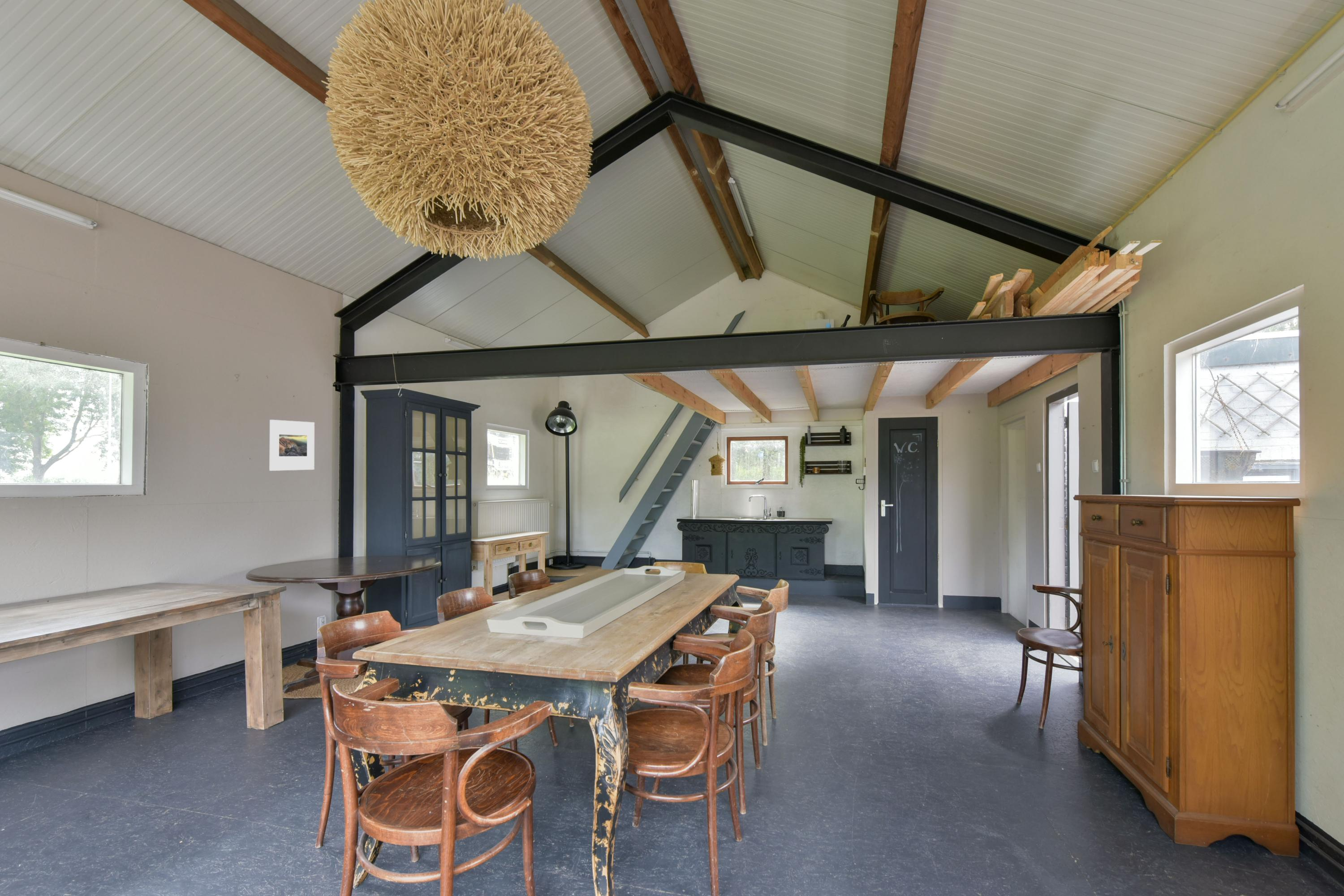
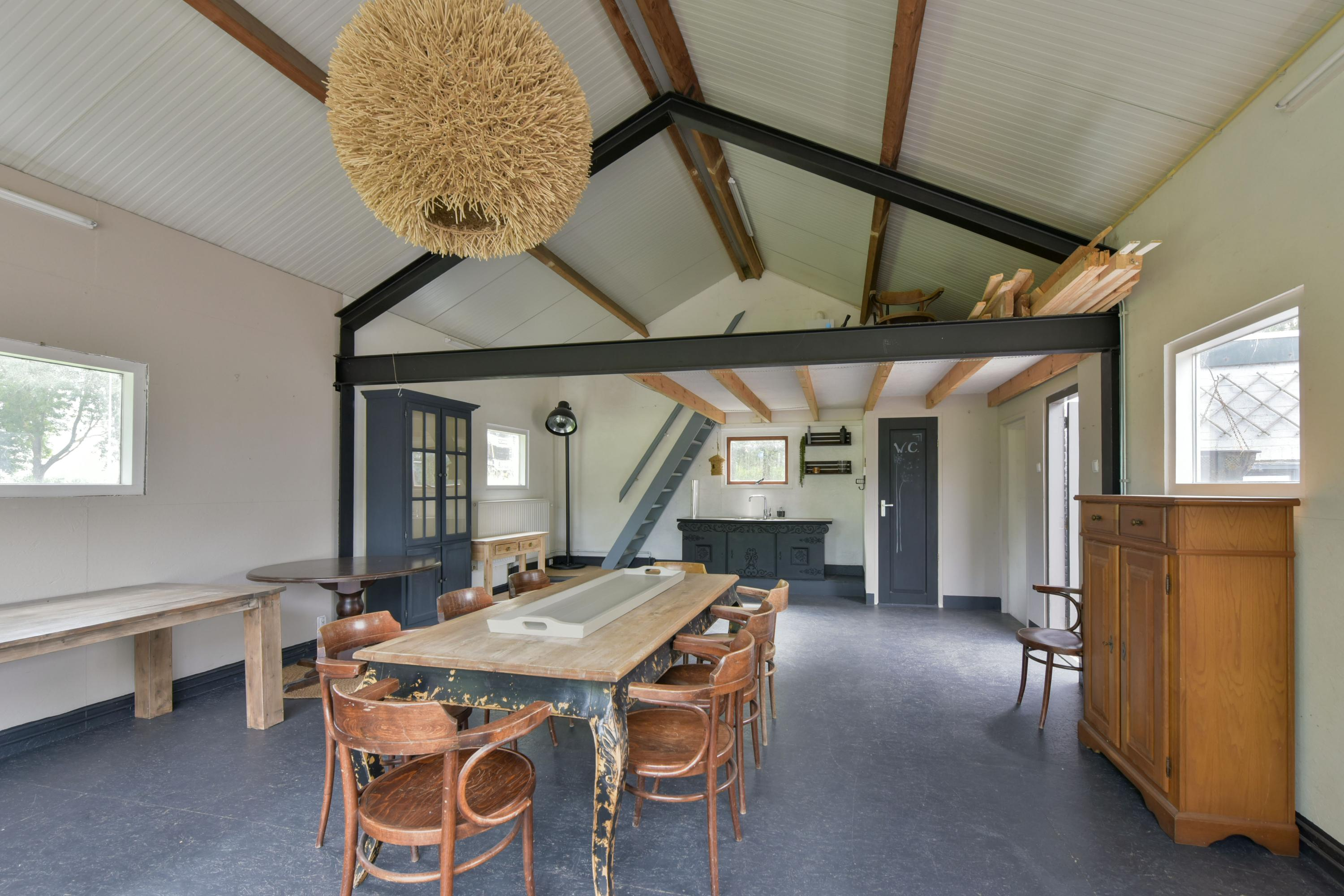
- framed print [269,419,315,471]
